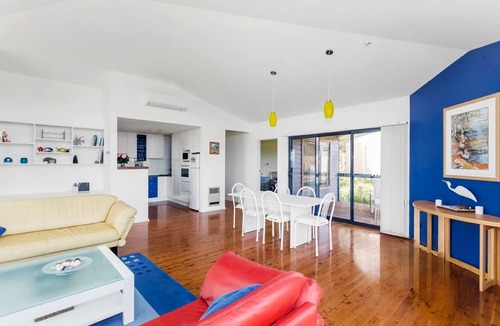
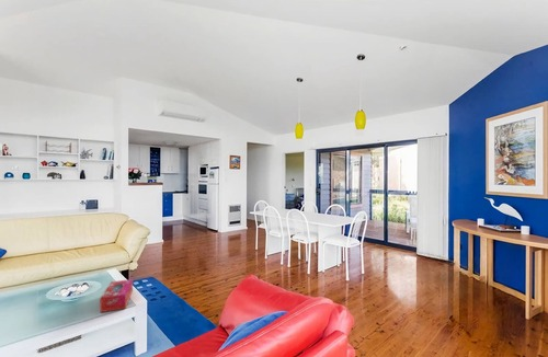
+ tissue box [99,278,134,313]
